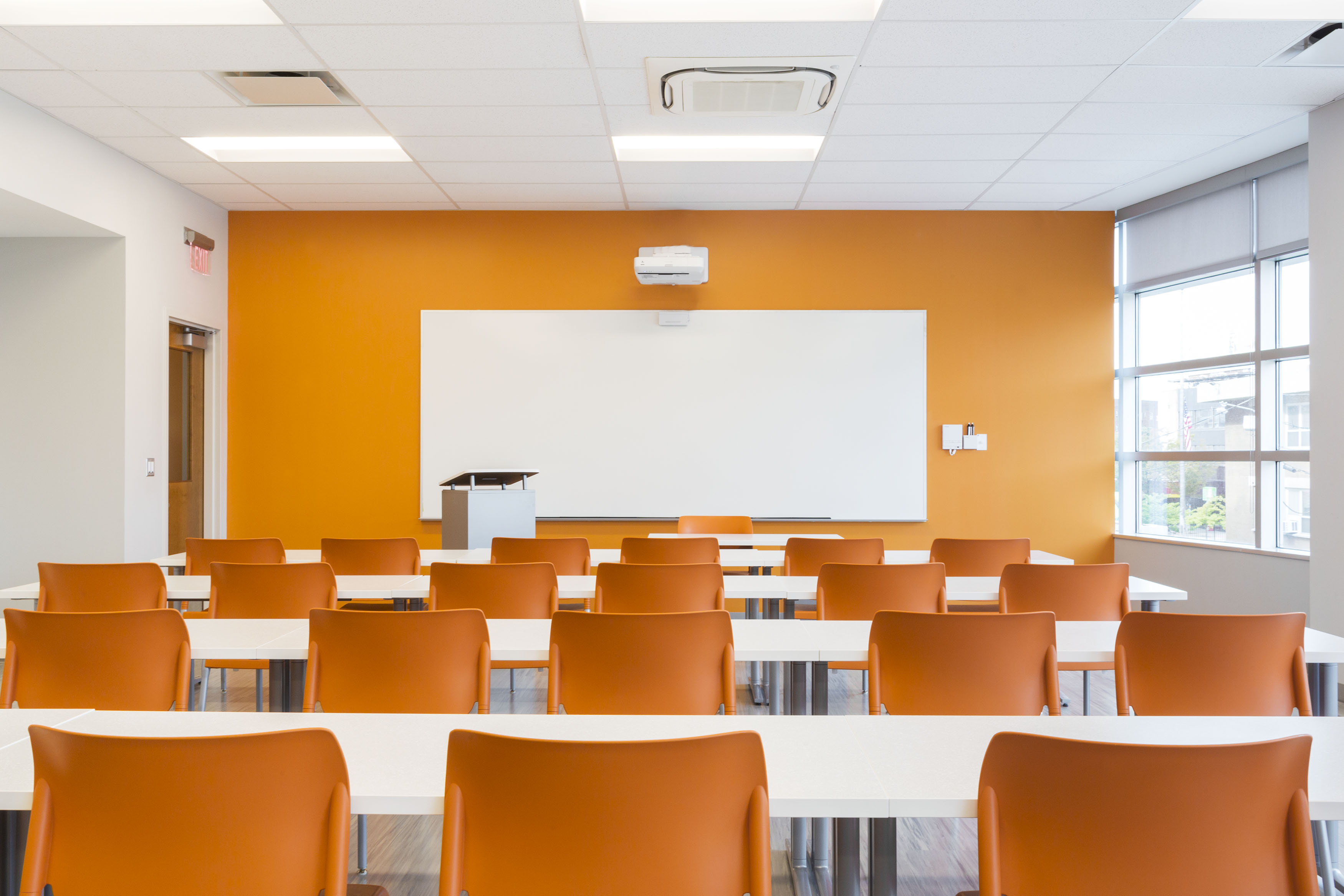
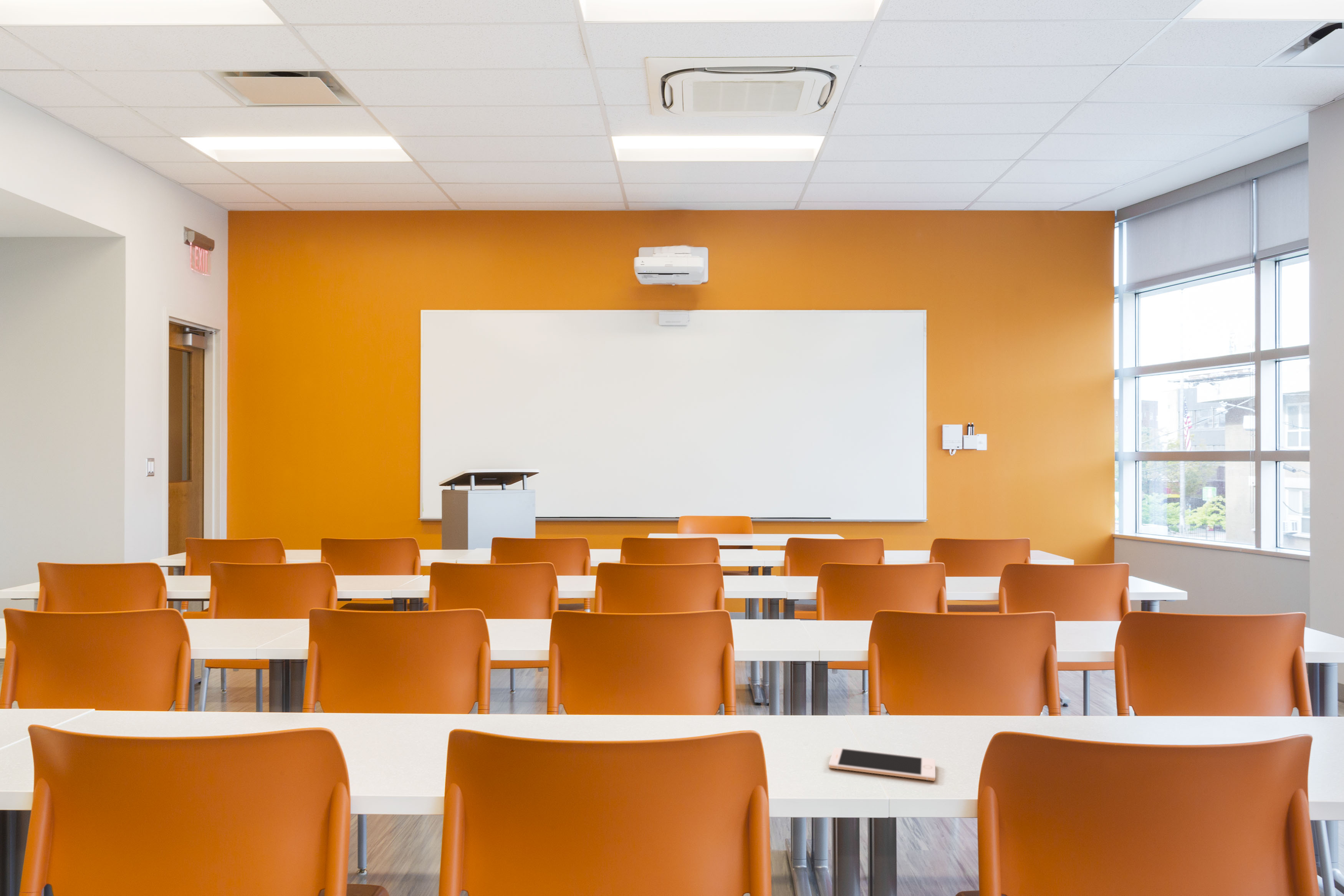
+ cell phone [828,747,936,782]
